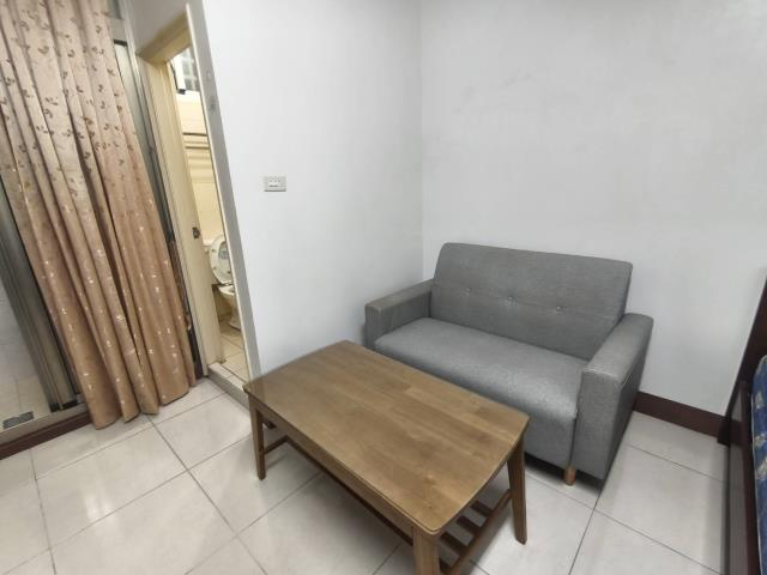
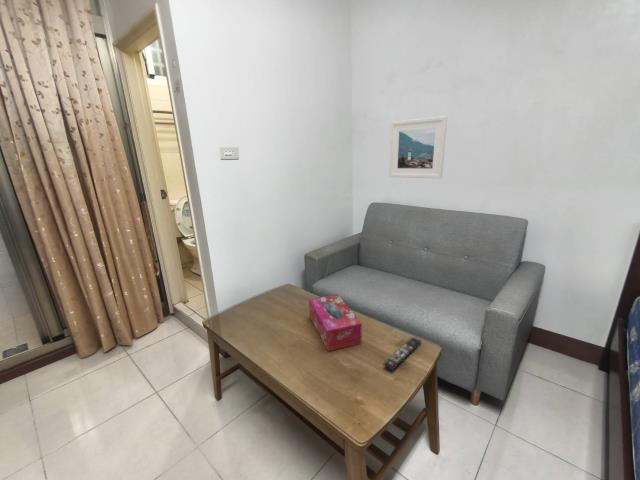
+ tissue box [308,293,363,352]
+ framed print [388,115,448,180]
+ remote control [383,336,423,372]
